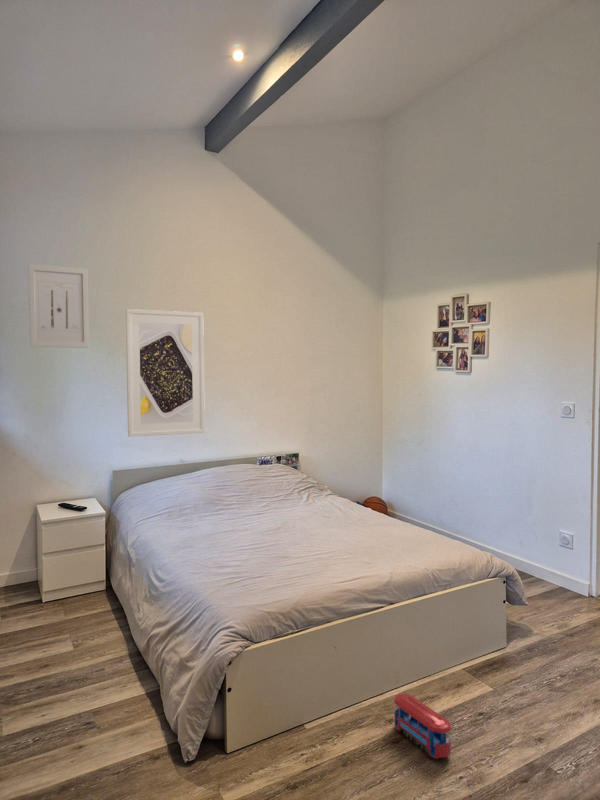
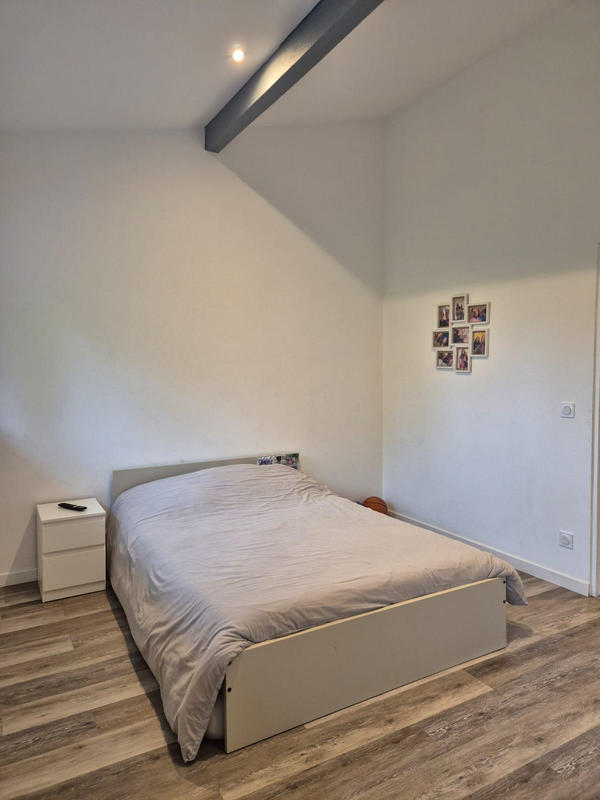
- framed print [125,308,206,438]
- wall art [27,263,90,349]
- toy train [393,693,452,760]
